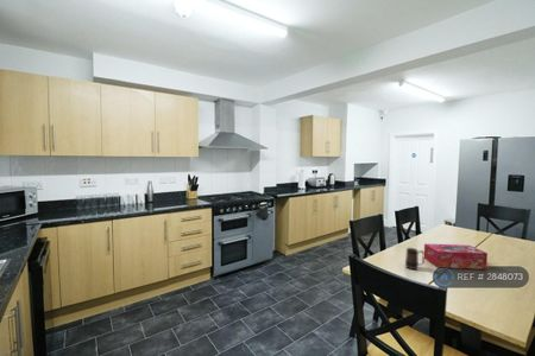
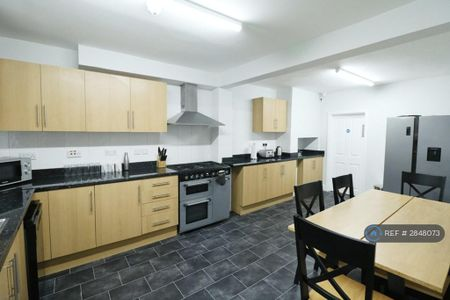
- tissue box [423,242,489,271]
- mug [404,247,426,271]
